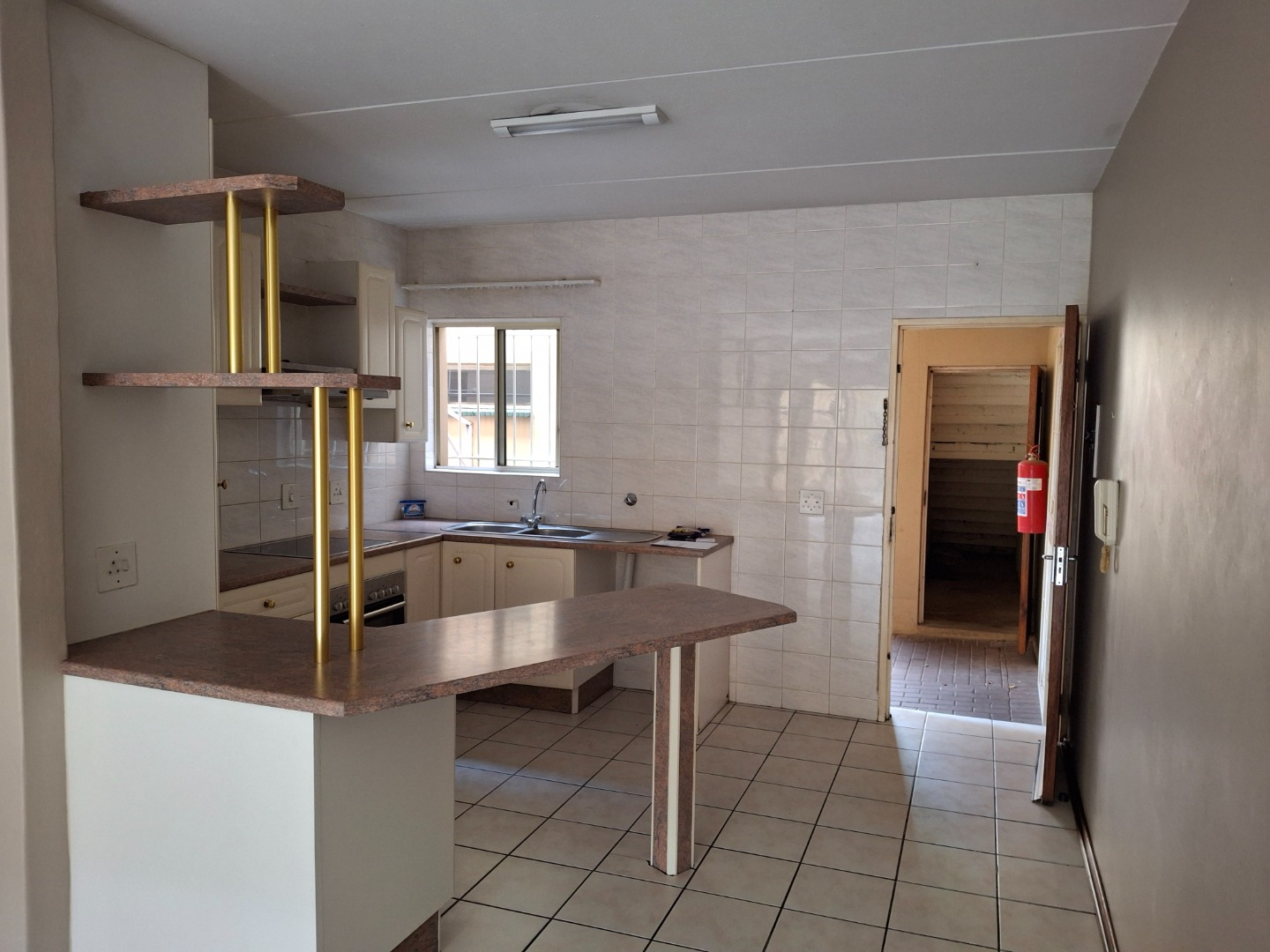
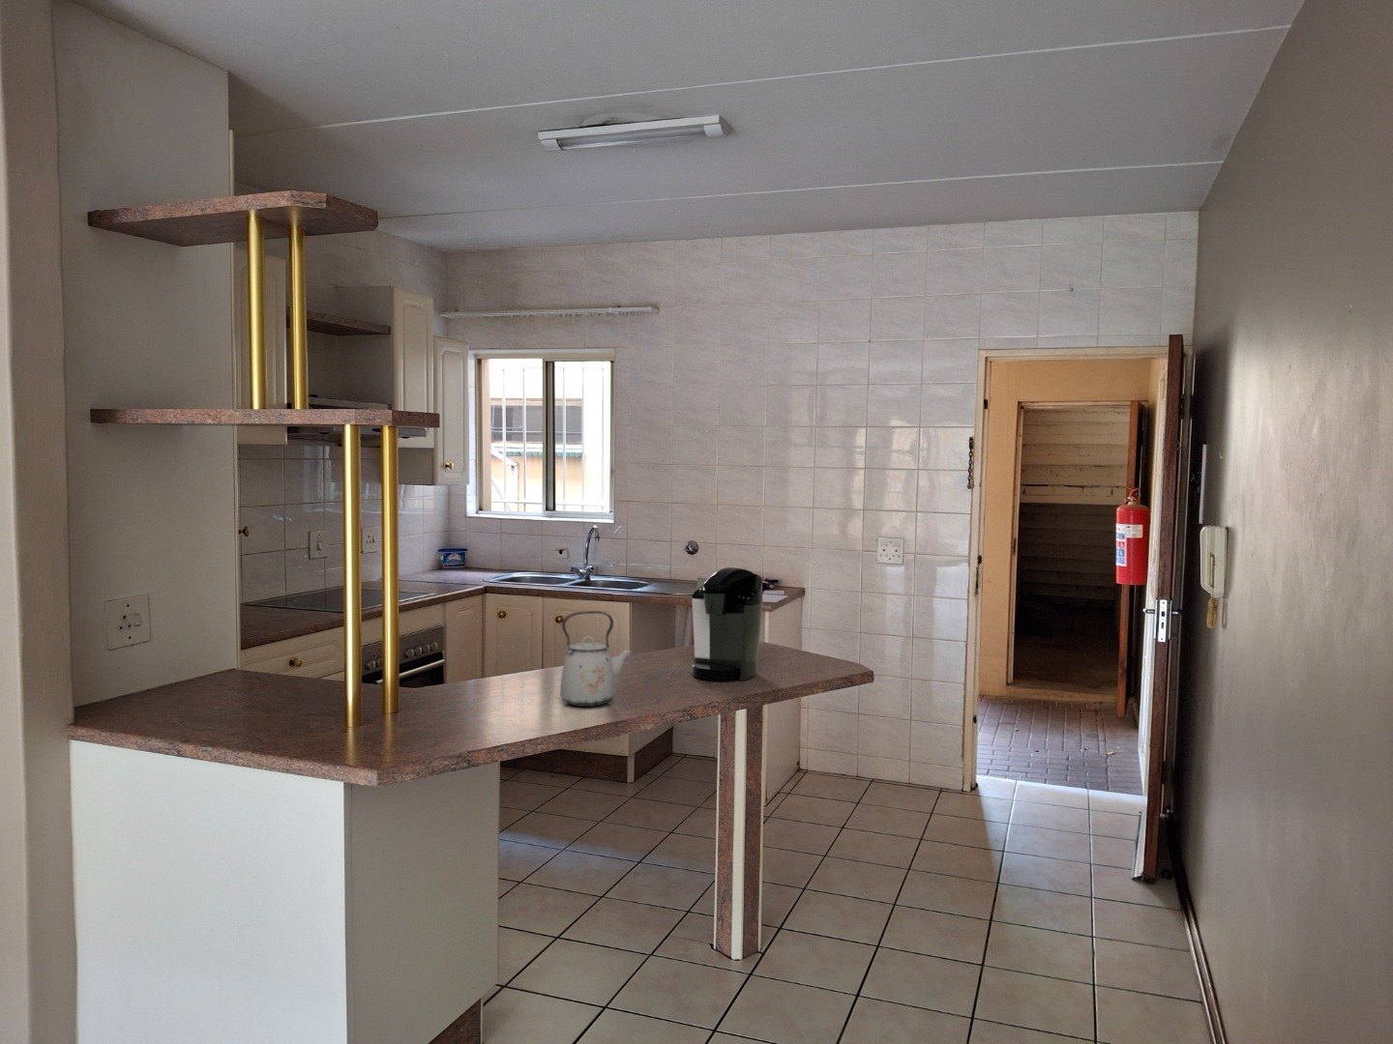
+ coffee maker [691,567,763,681]
+ kettle [559,610,634,707]
